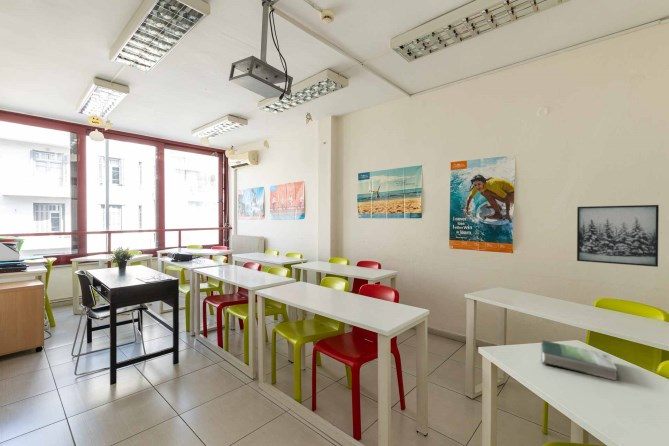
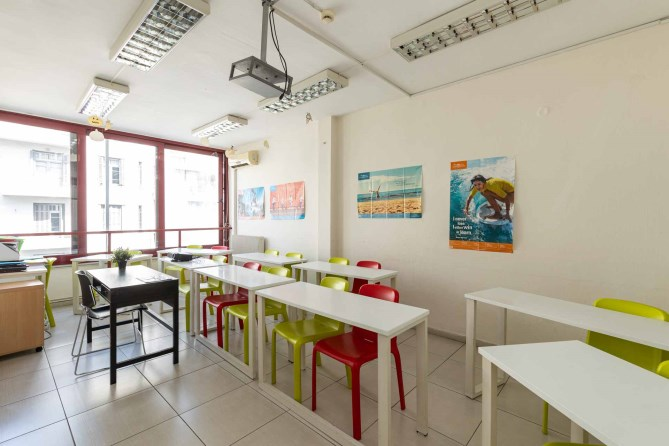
- wall art [576,204,660,268]
- book [541,339,618,381]
